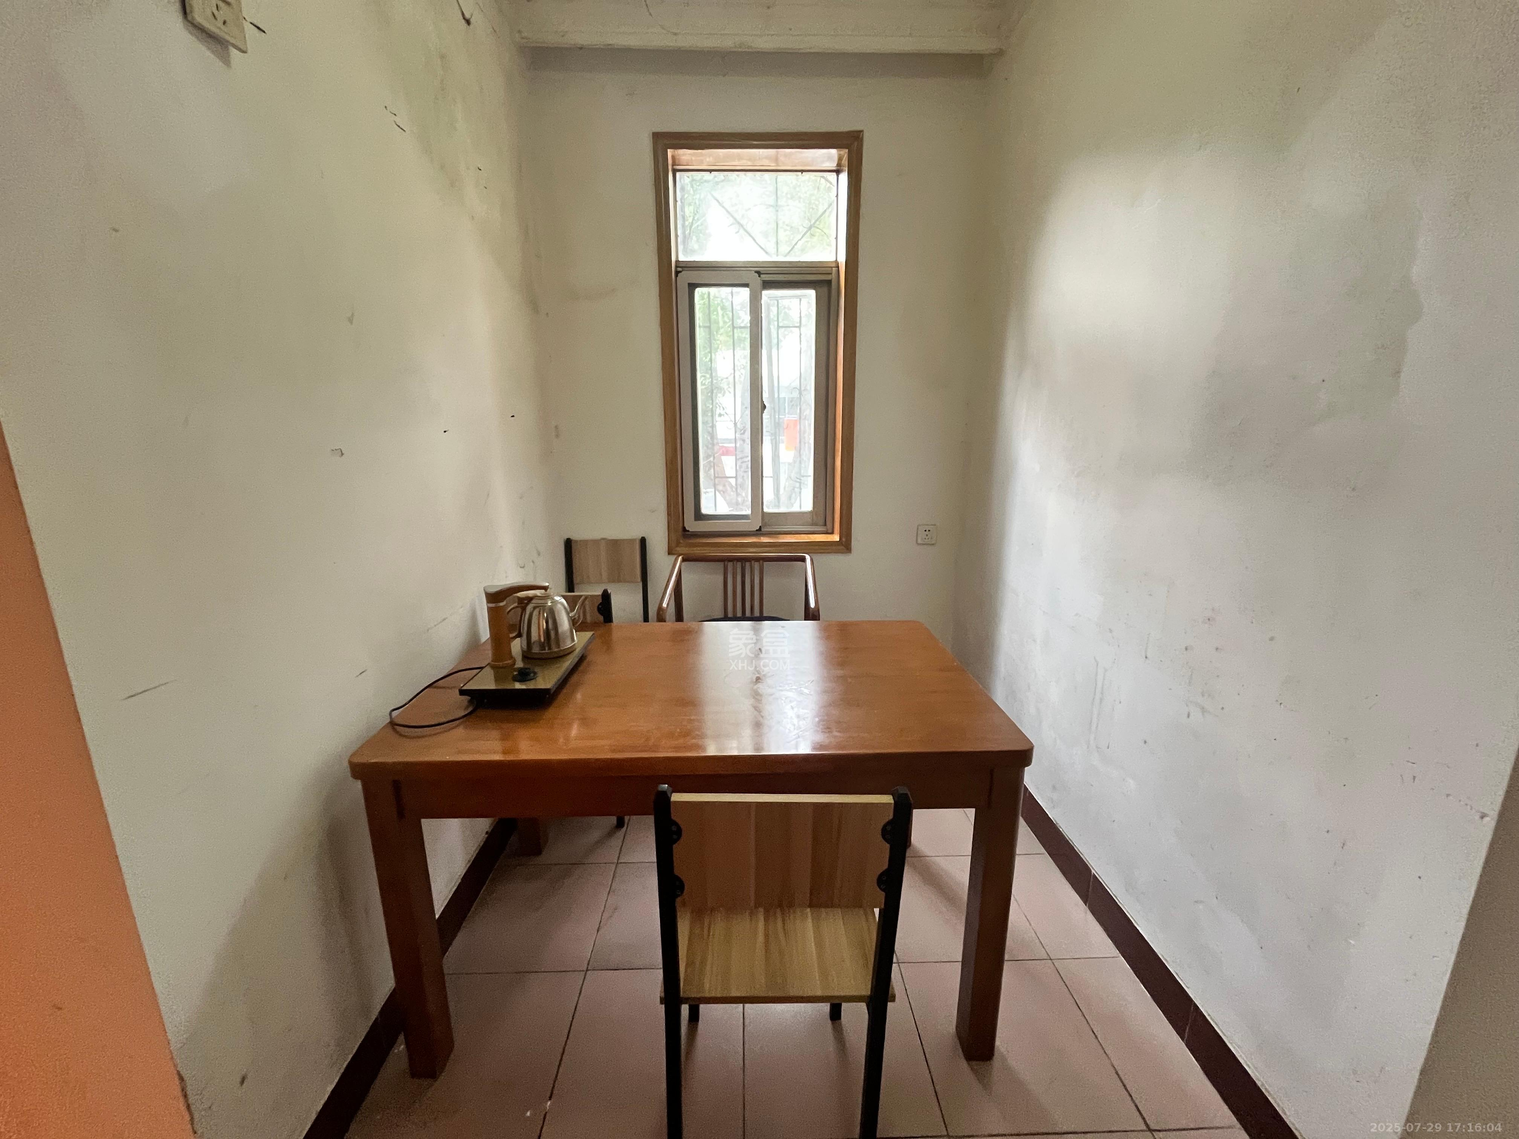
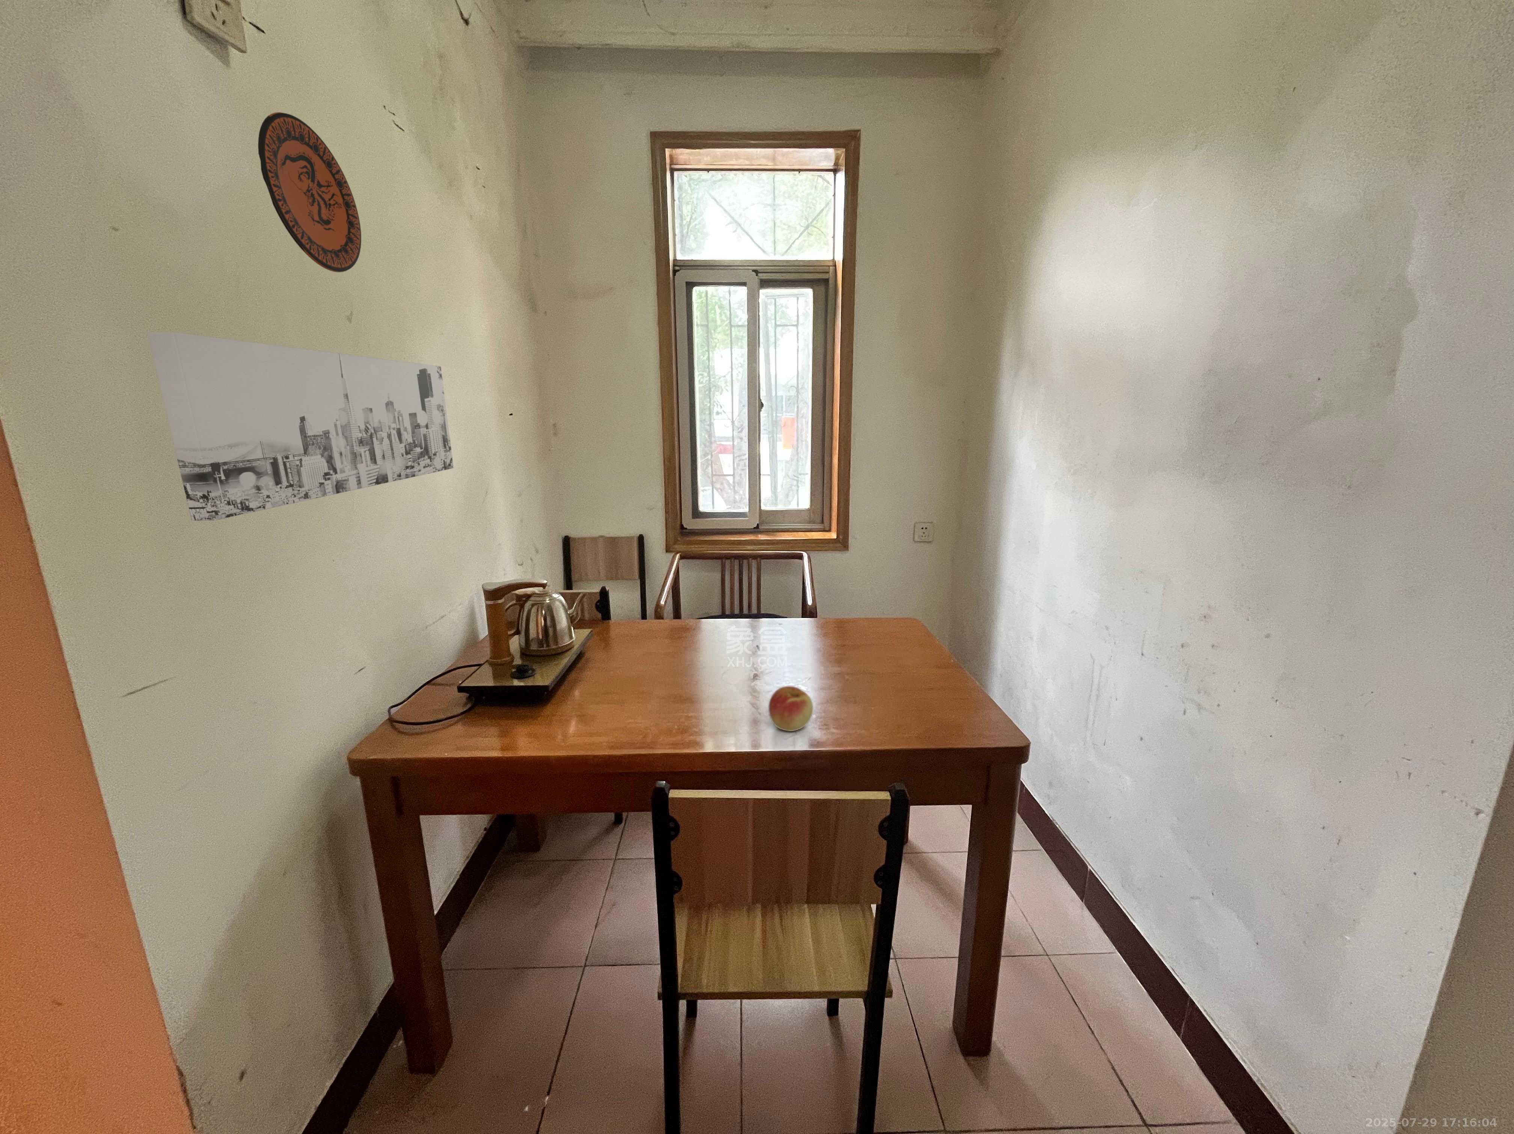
+ wall art [147,331,454,522]
+ decorative plate [257,112,361,273]
+ apple [768,686,813,731]
